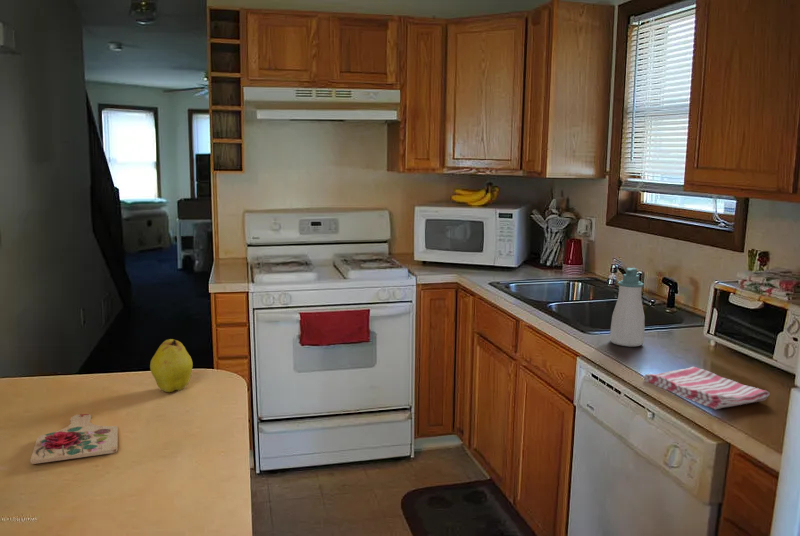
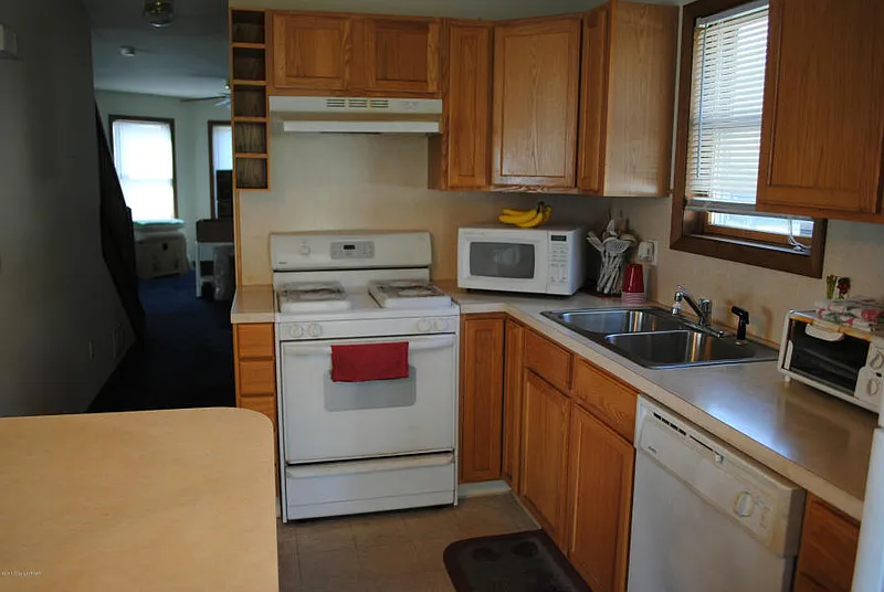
- dish towel [643,366,771,410]
- cutting board [29,413,119,465]
- fruit [149,338,194,393]
- soap bottle [609,267,646,347]
